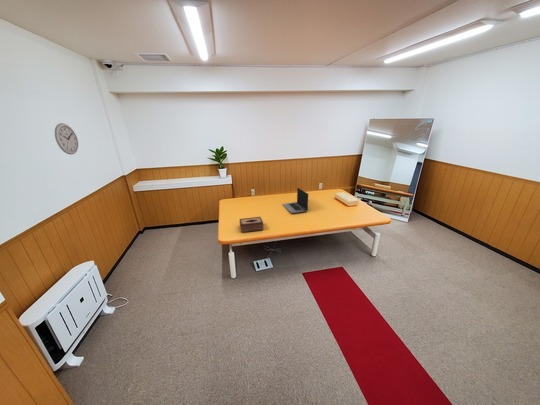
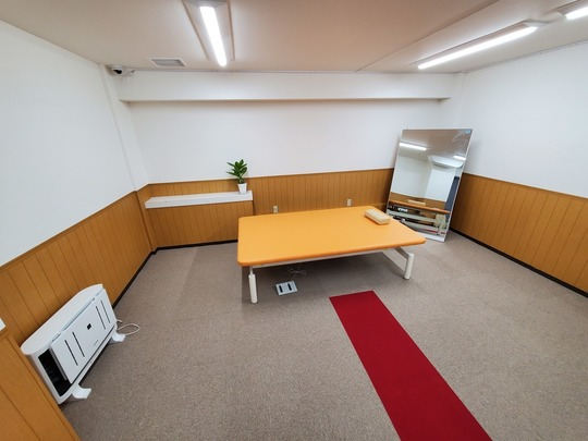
- laptop computer [281,187,309,214]
- tissue box [239,216,264,234]
- wall clock [54,122,79,155]
